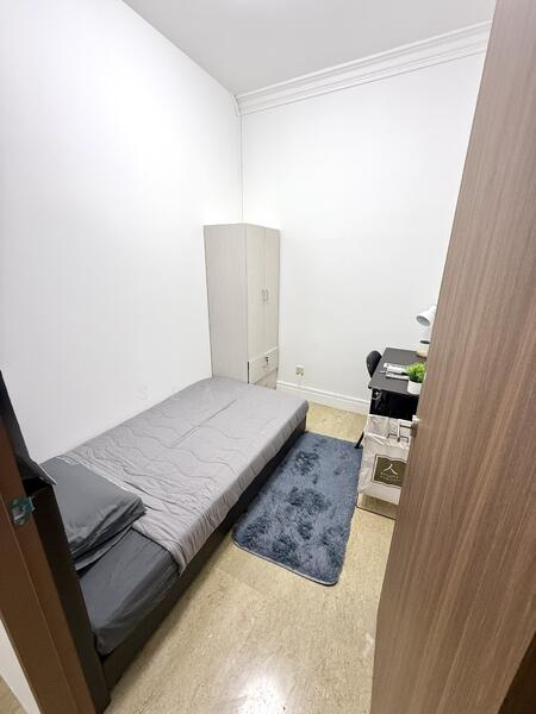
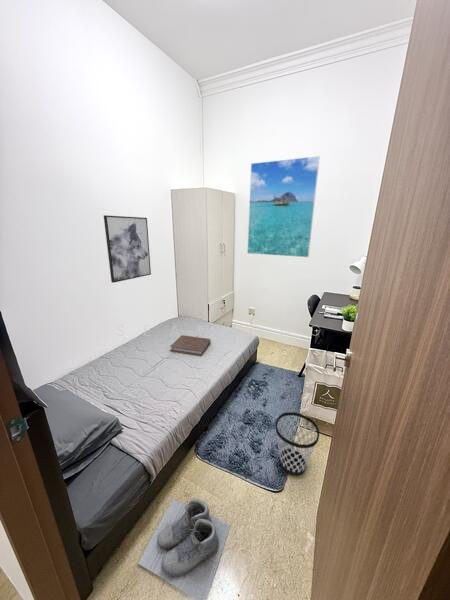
+ wall art [103,214,152,284]
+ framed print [246,155,321,258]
+ boots [137,497,231,600]
+ wastebasket [274,411,320,477]
+ book [169,334,212,357]
